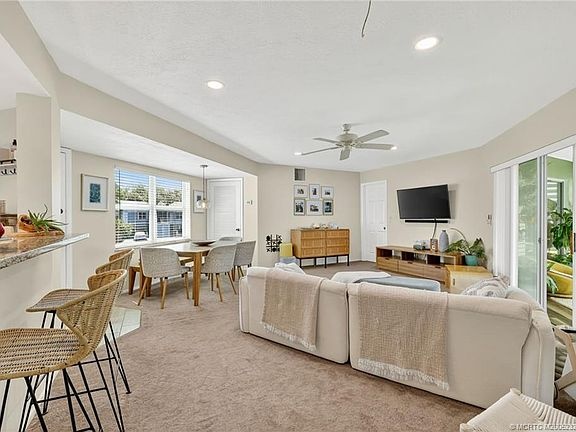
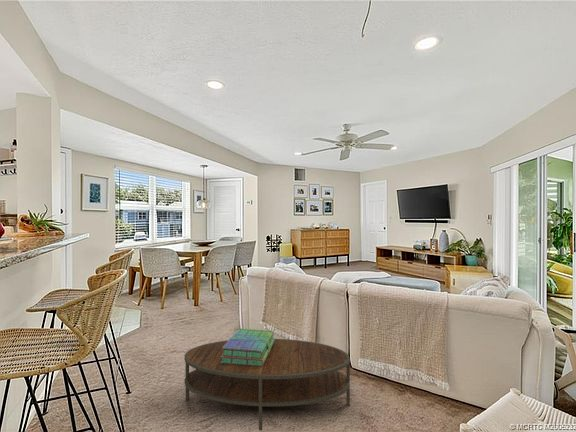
+ stack of books [221,328,275,366]
+ coffee table [183,338,351,431]
